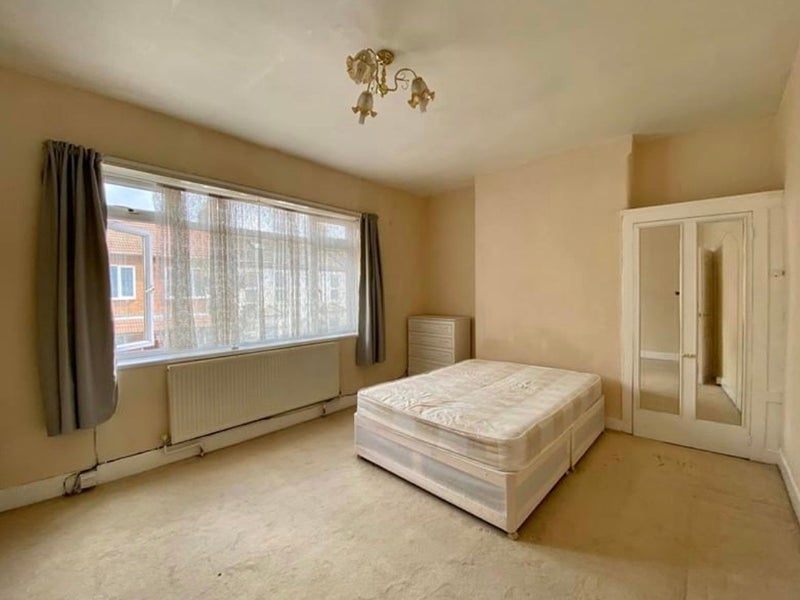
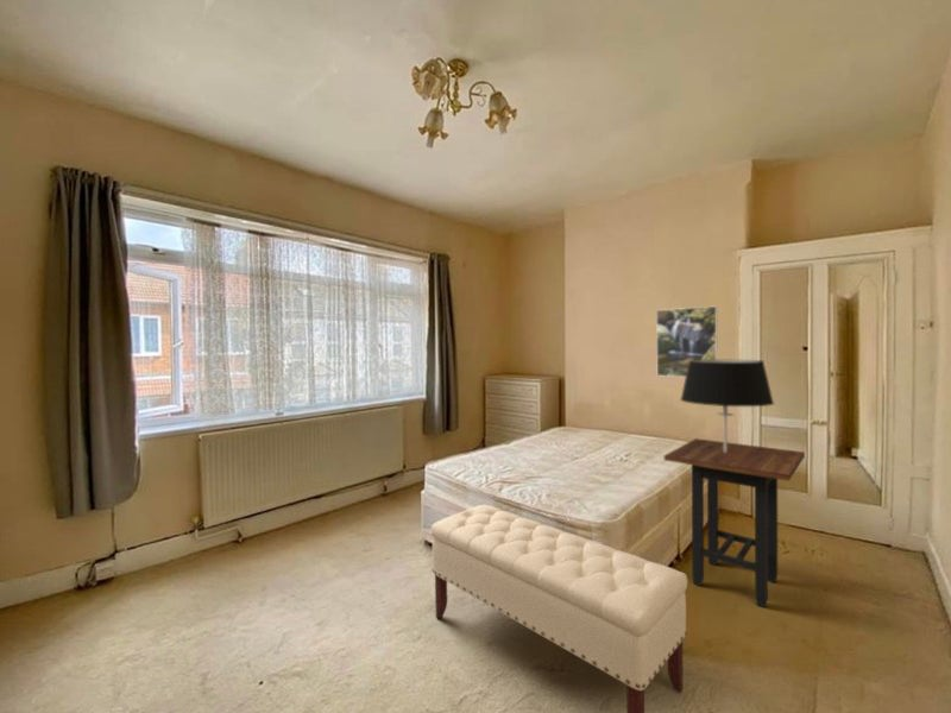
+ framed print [655,305,719,378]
+ bench [429,504,688,713]
+ side table [663,437,806,610]
+ table lamp [679,359,775,453]
